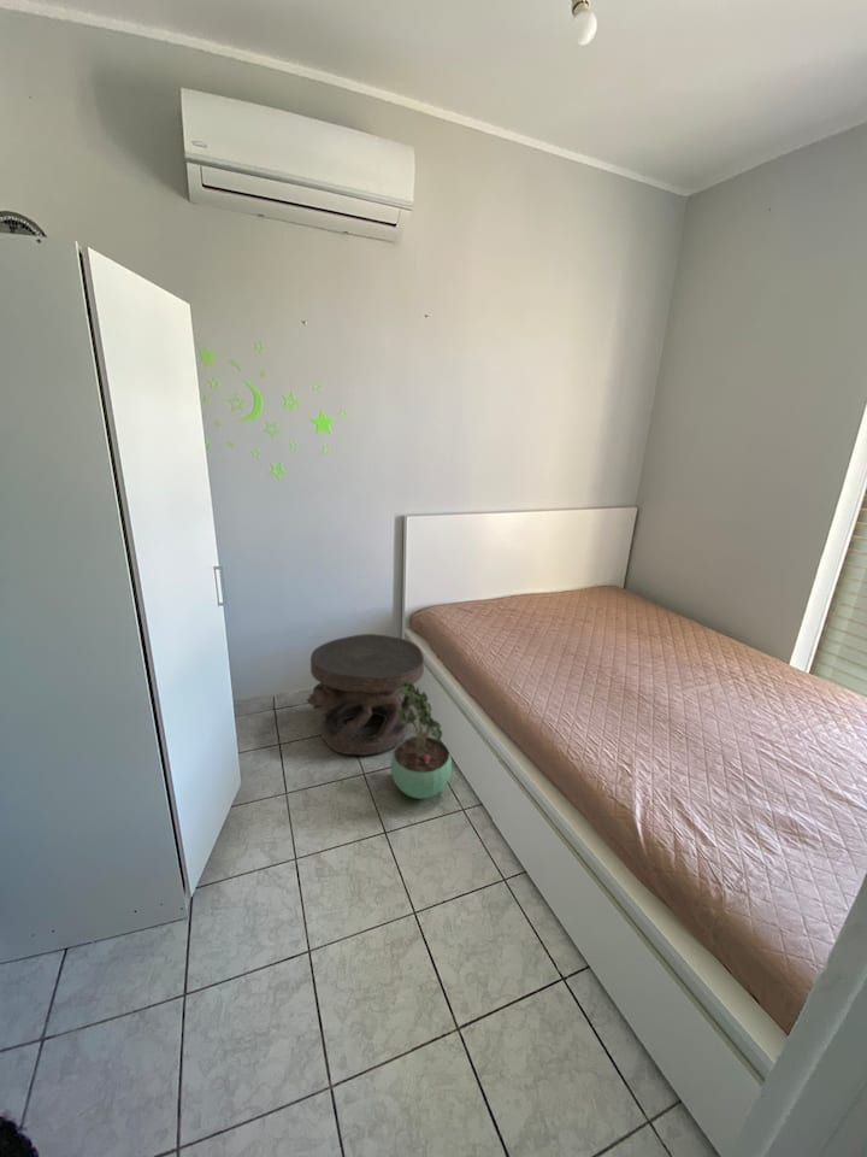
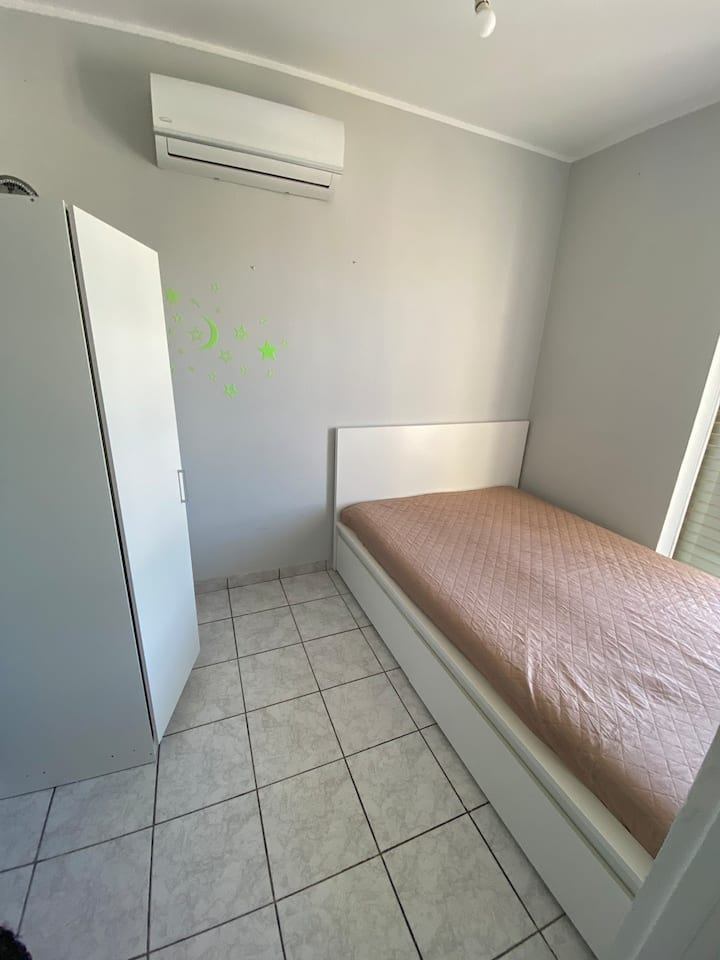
- potted plant [389,681,453,800]
- carved stool [306,633,425,756]
